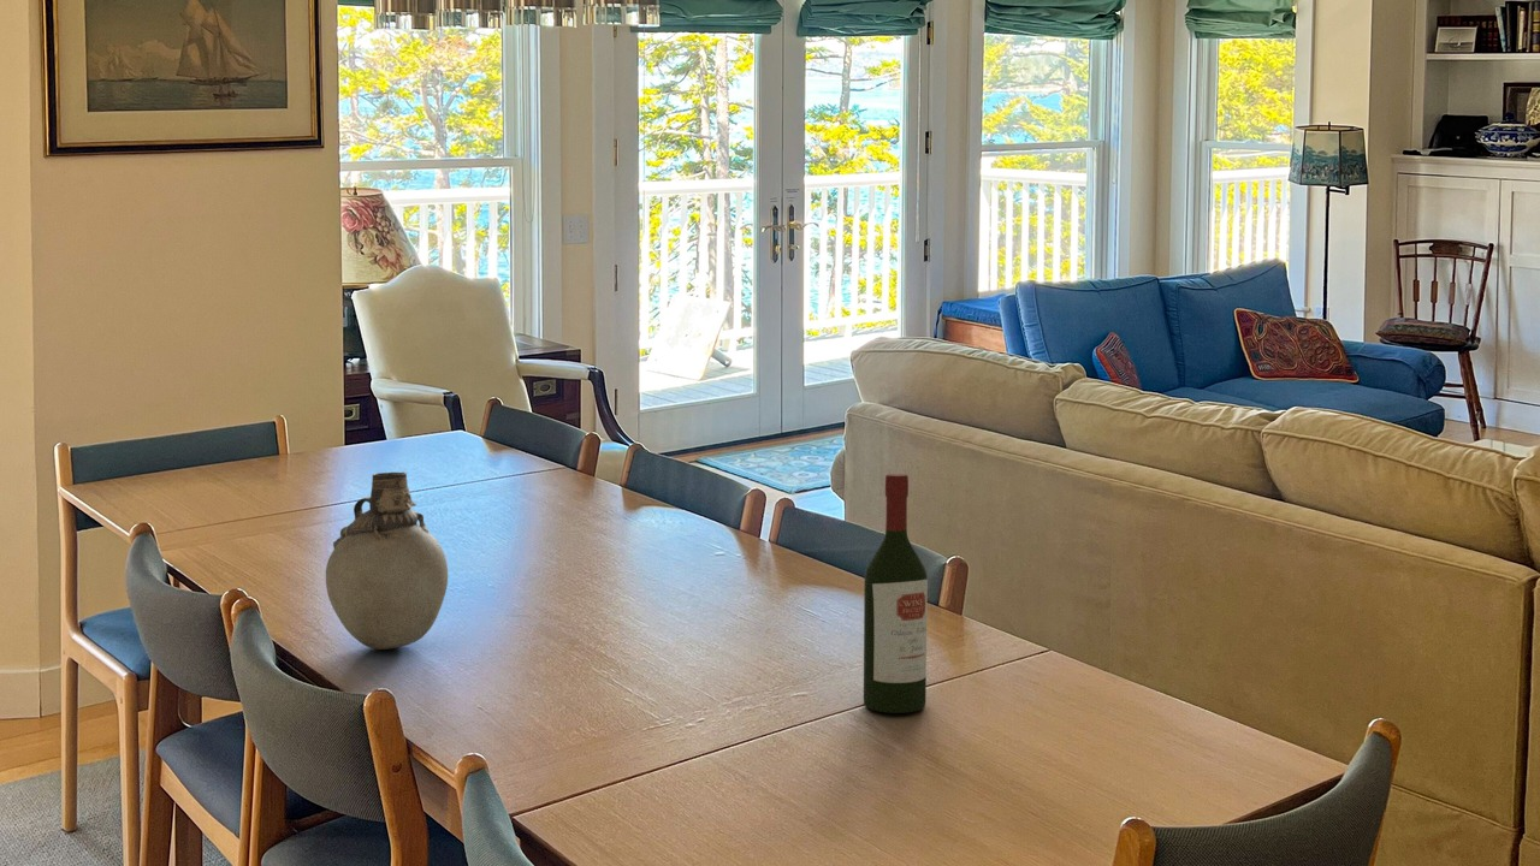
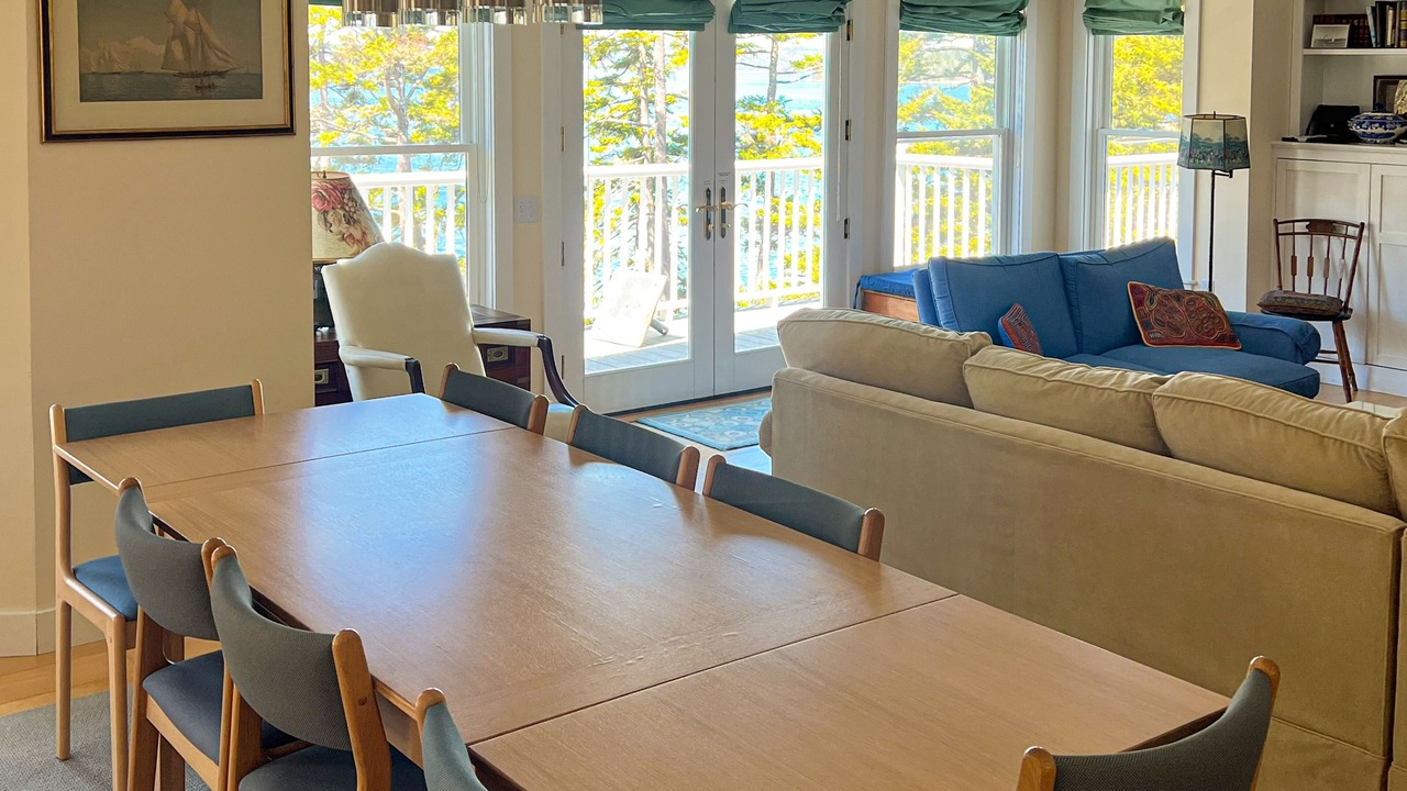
- wine bottle [863,473,929,714]
- vase [325,471,449,651]
